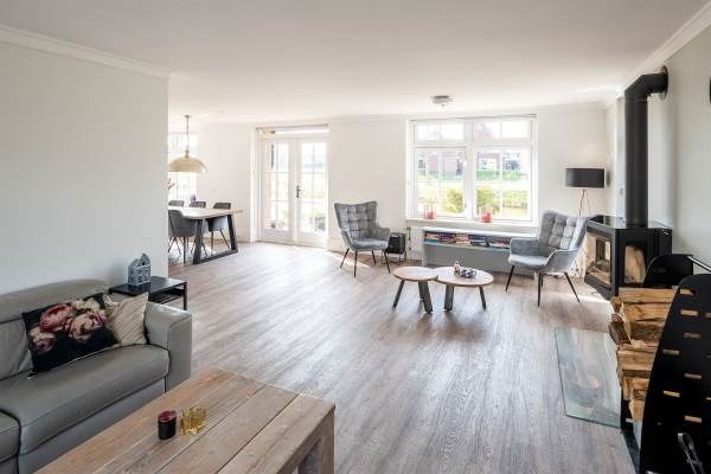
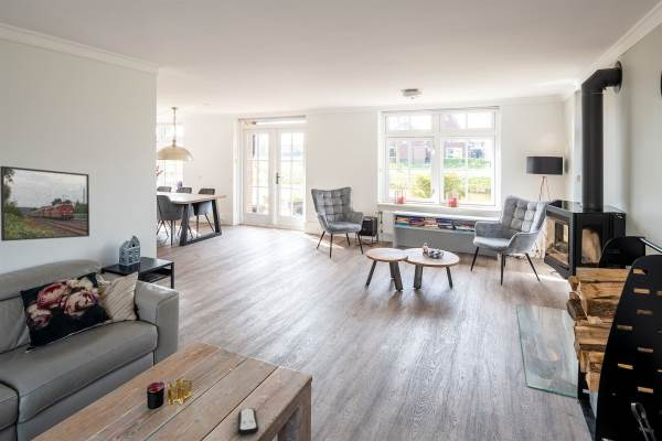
+ remote control [236,407,260,437]
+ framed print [0,165,90,243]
